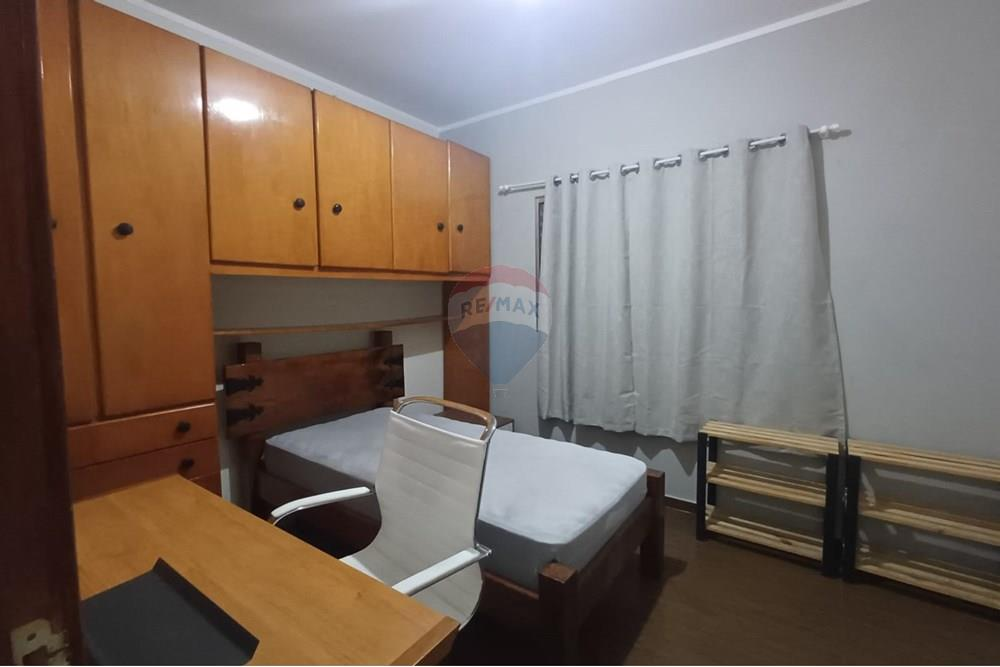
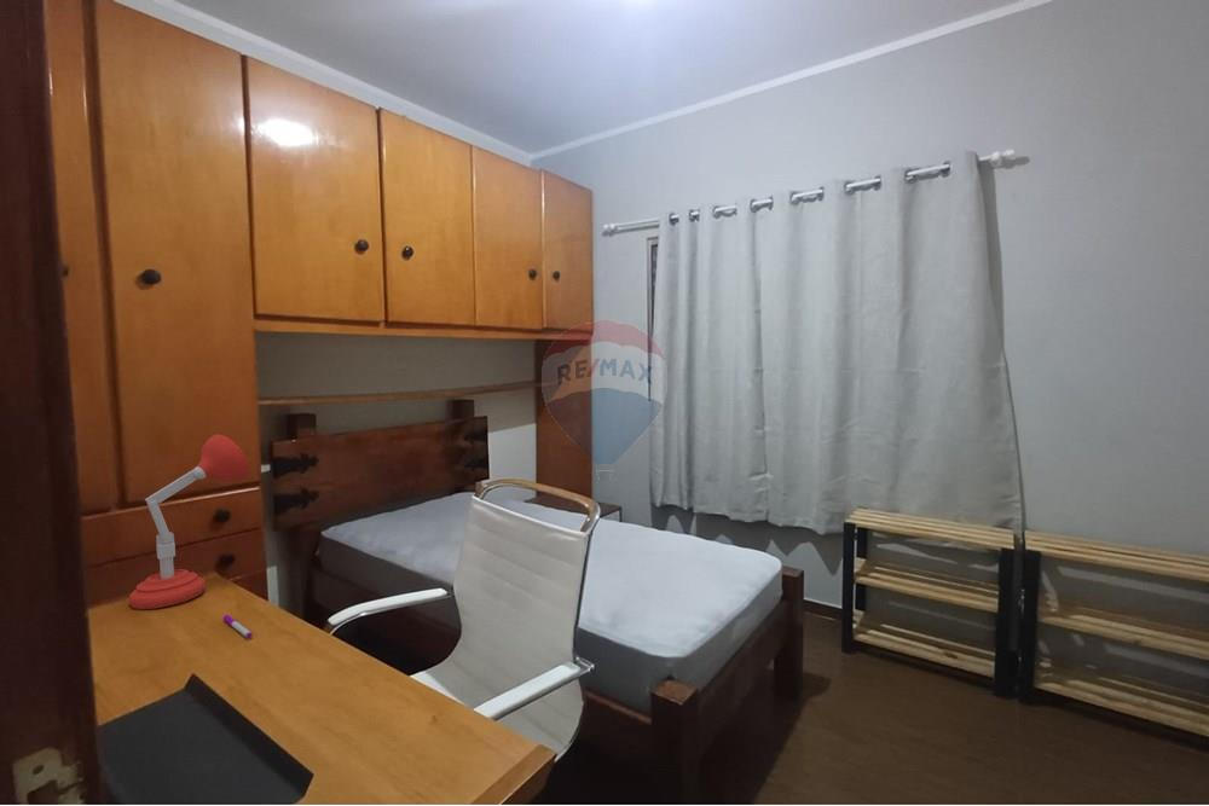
+ pen [221,614,254,639]
+ desk lamp [128,434,250,610]
